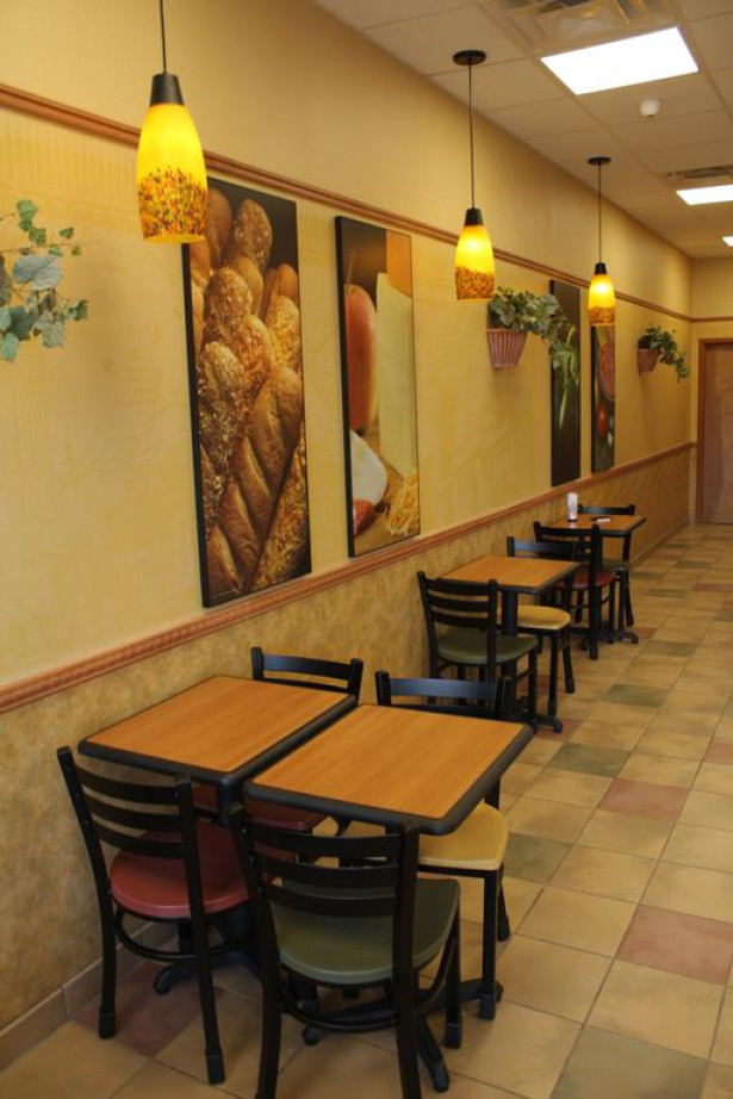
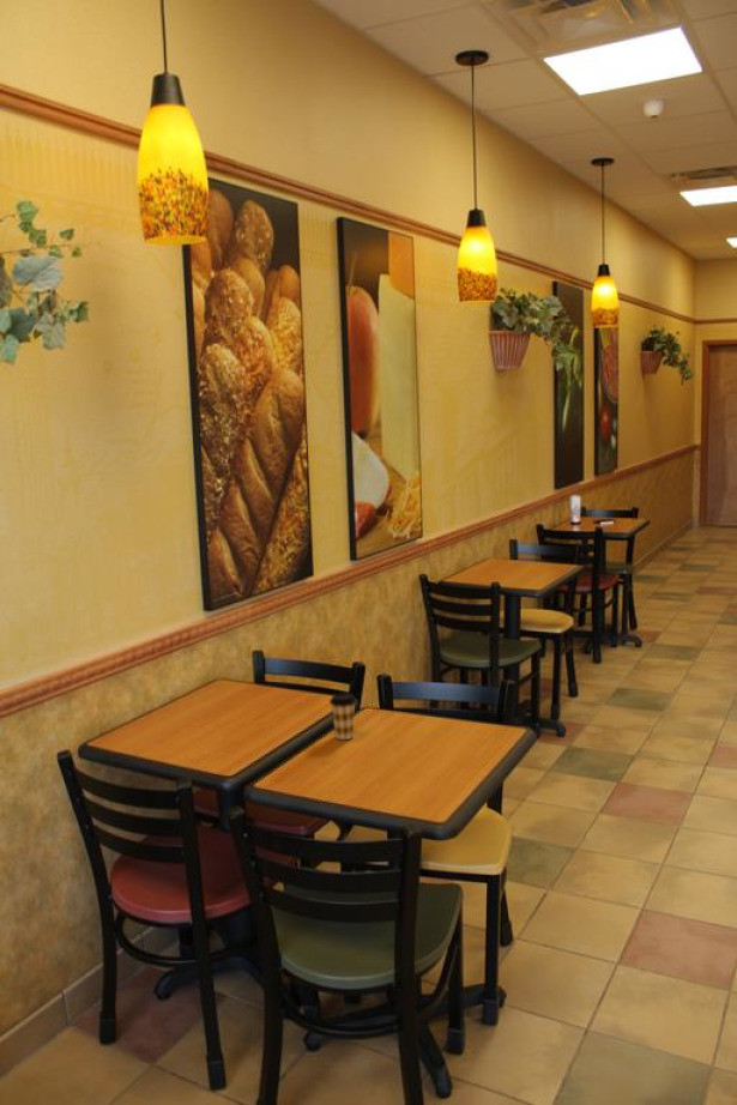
+ coffee cup [328,692,358,741]
